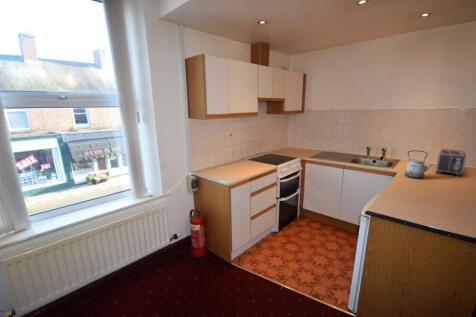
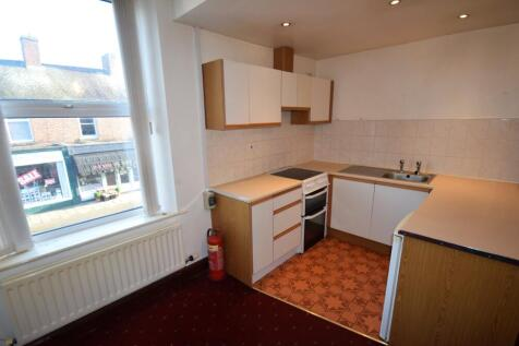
- kettle [403,149,434,179]
- toaster [435,148,467,178]
